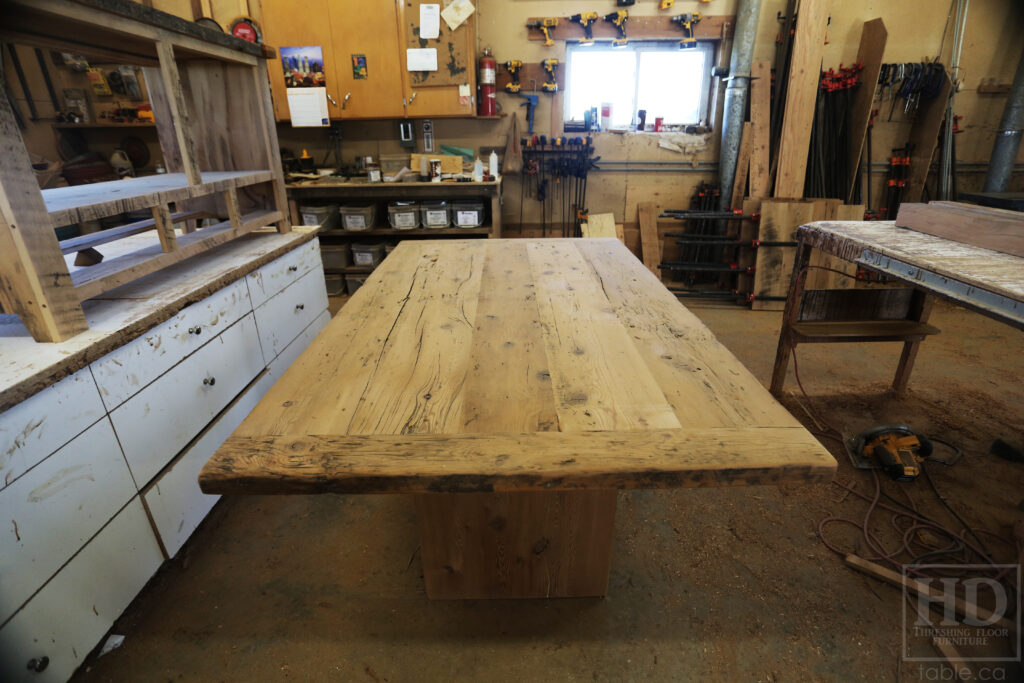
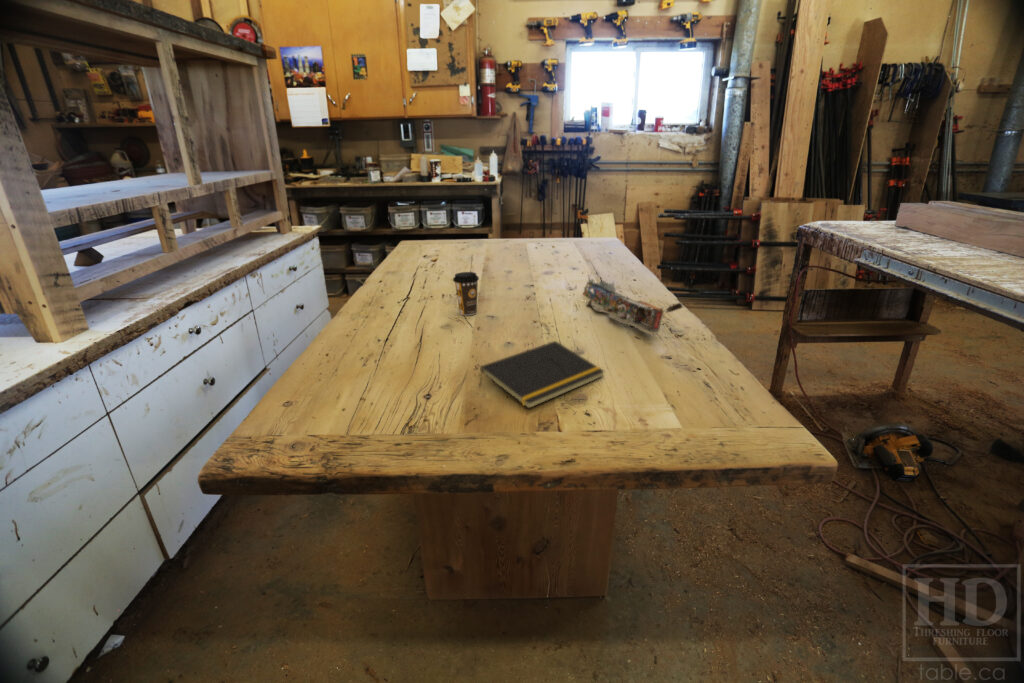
+ coffee cup [452,271,480,316]
+ architectural model [574,273,684,338]
+ notepad [478,340,606,410]
